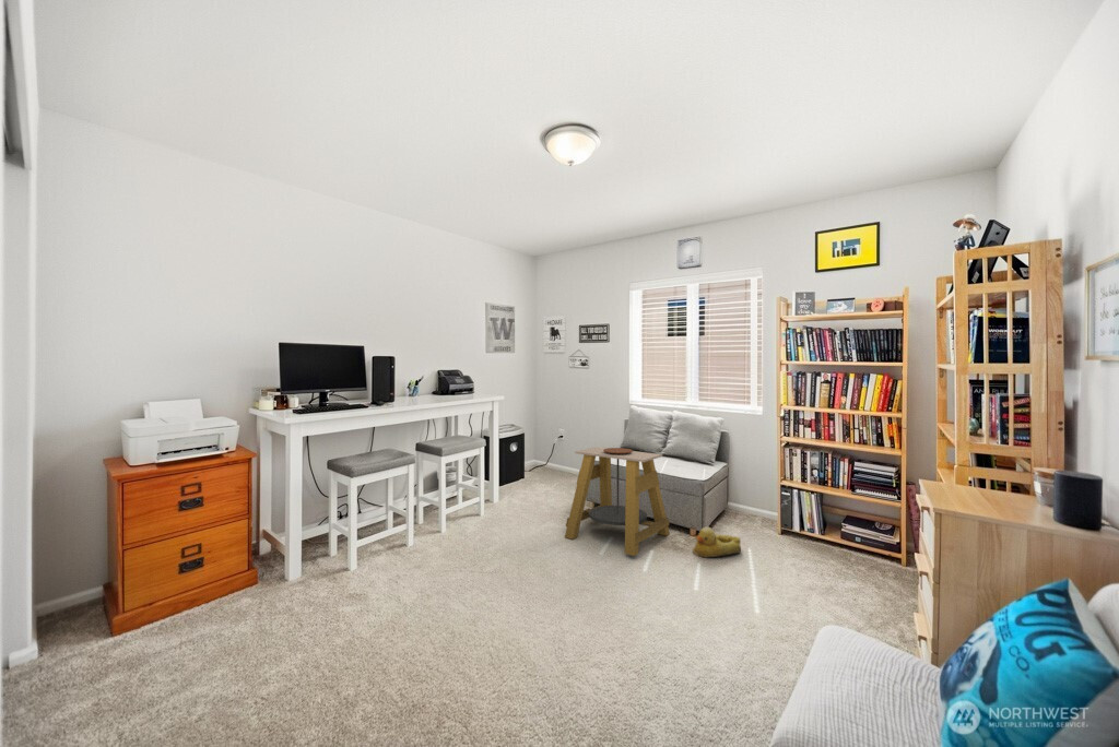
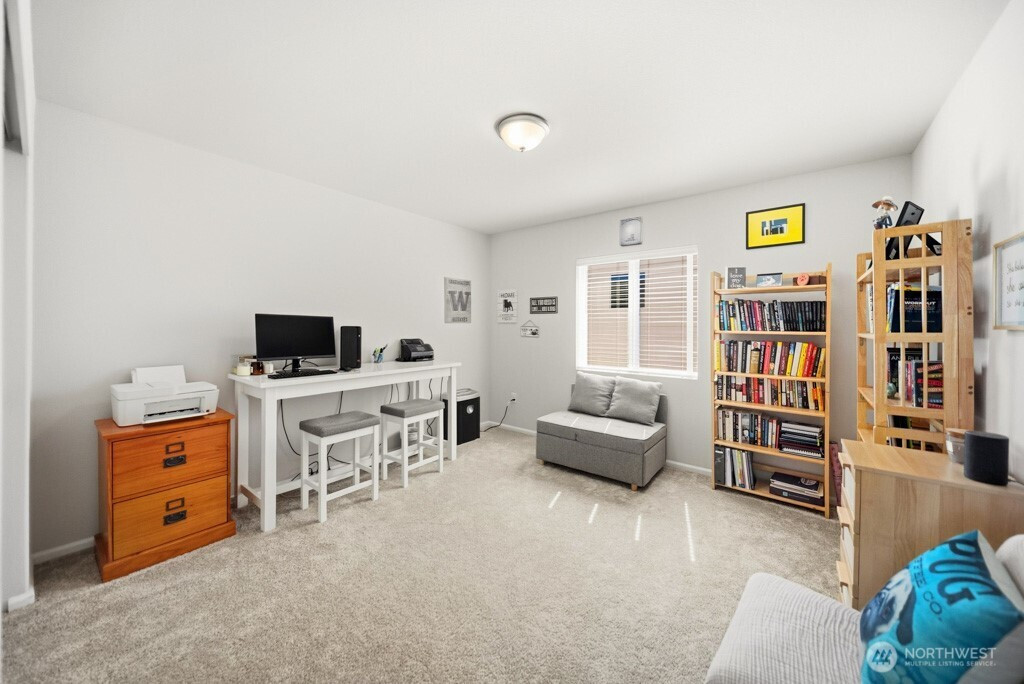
- rubber duck [692,525,742,559]
- side table [564,446,671,557]
